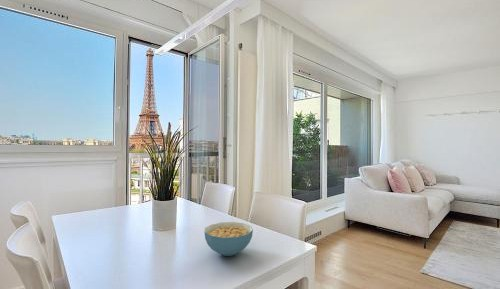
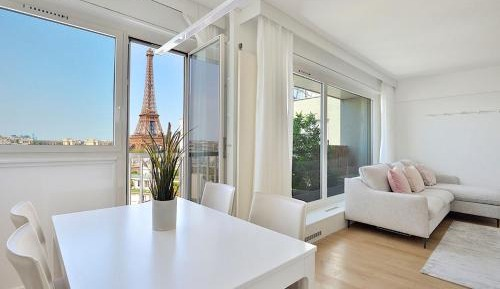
- cereal bowl [203,221,254,257]
